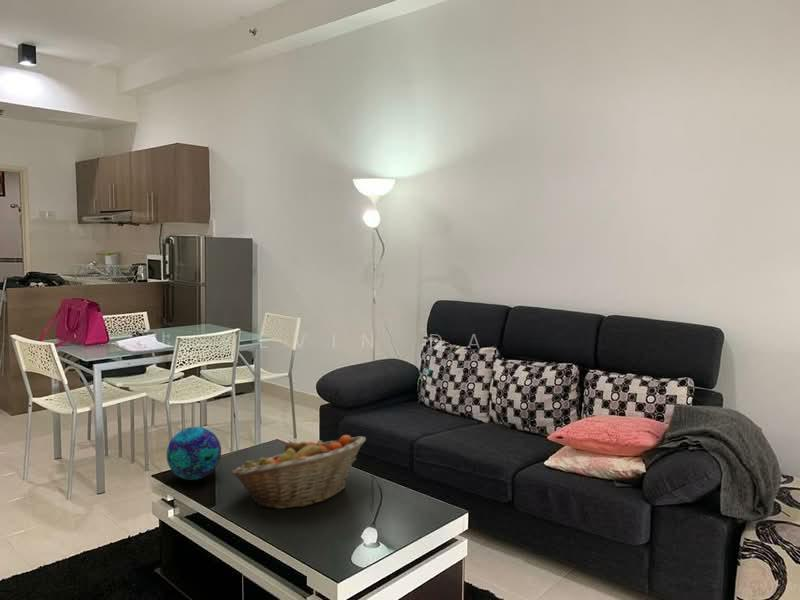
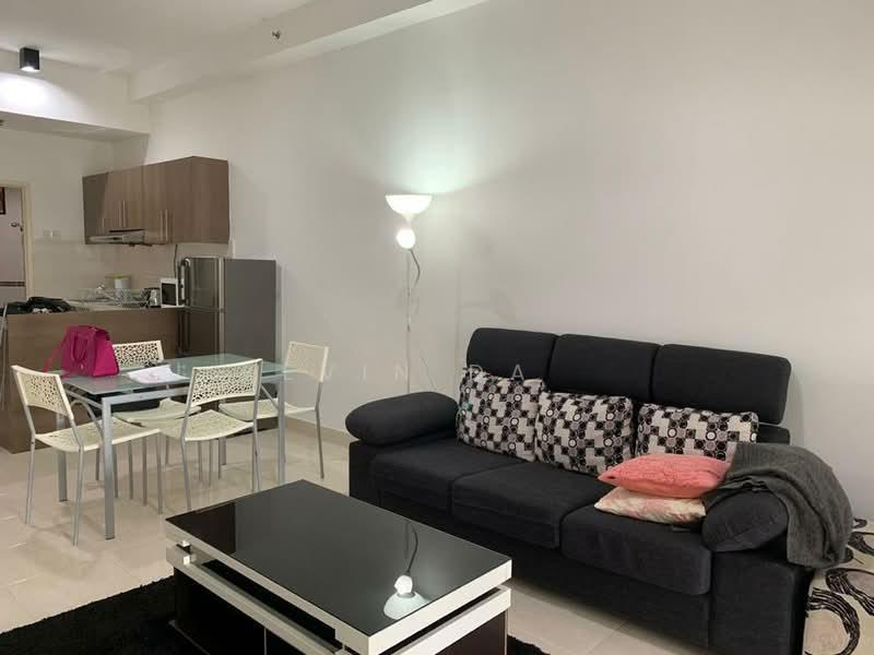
- decorative ball [166,426,222,481]
- fruit basket [230,434,367,510]
